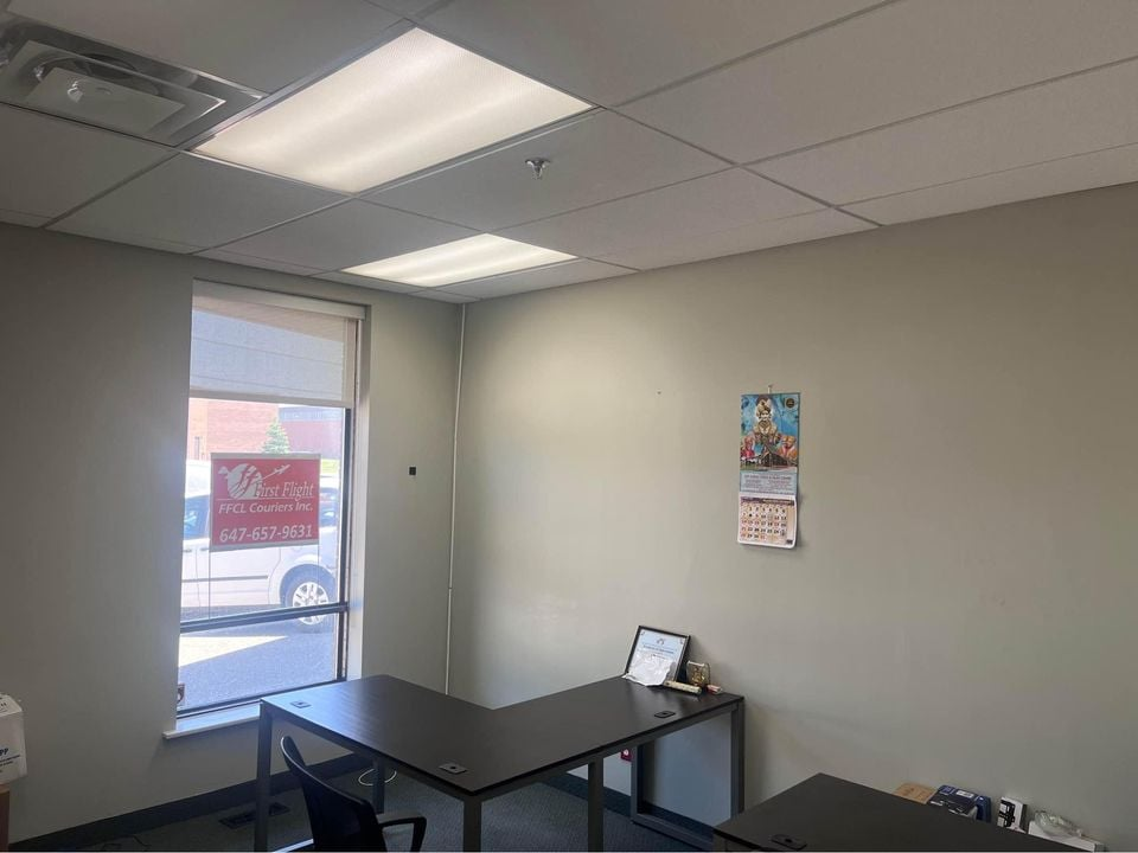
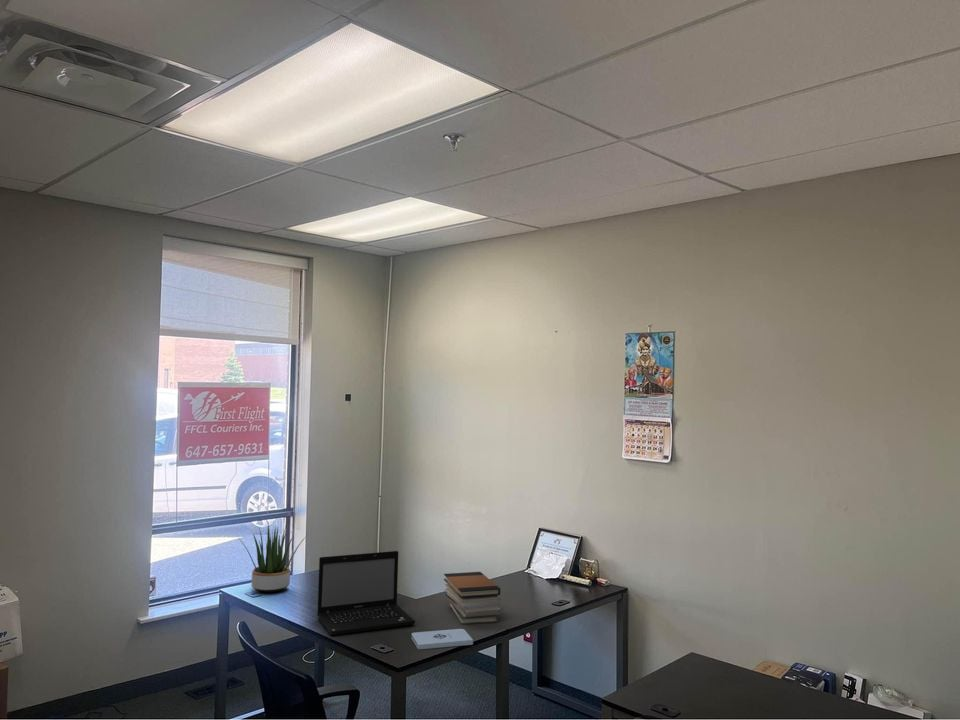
+ book stack [443,571,503,625]
+ potted plant [235,523,310,593]
+ laptop [316,550,416,636]
+ notepad [411,628,474,650]
